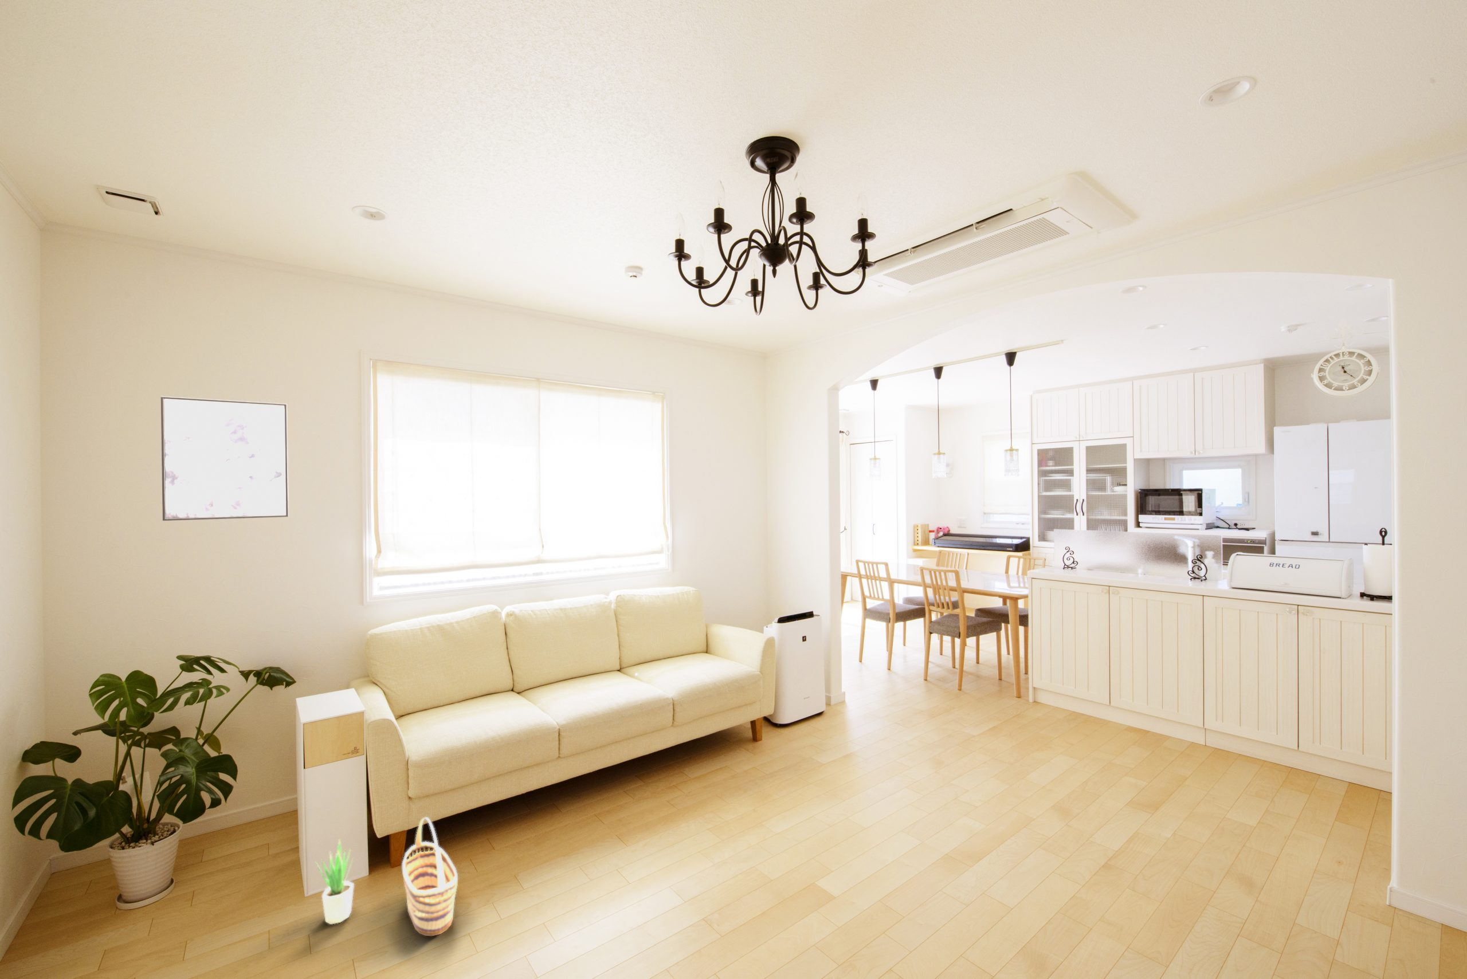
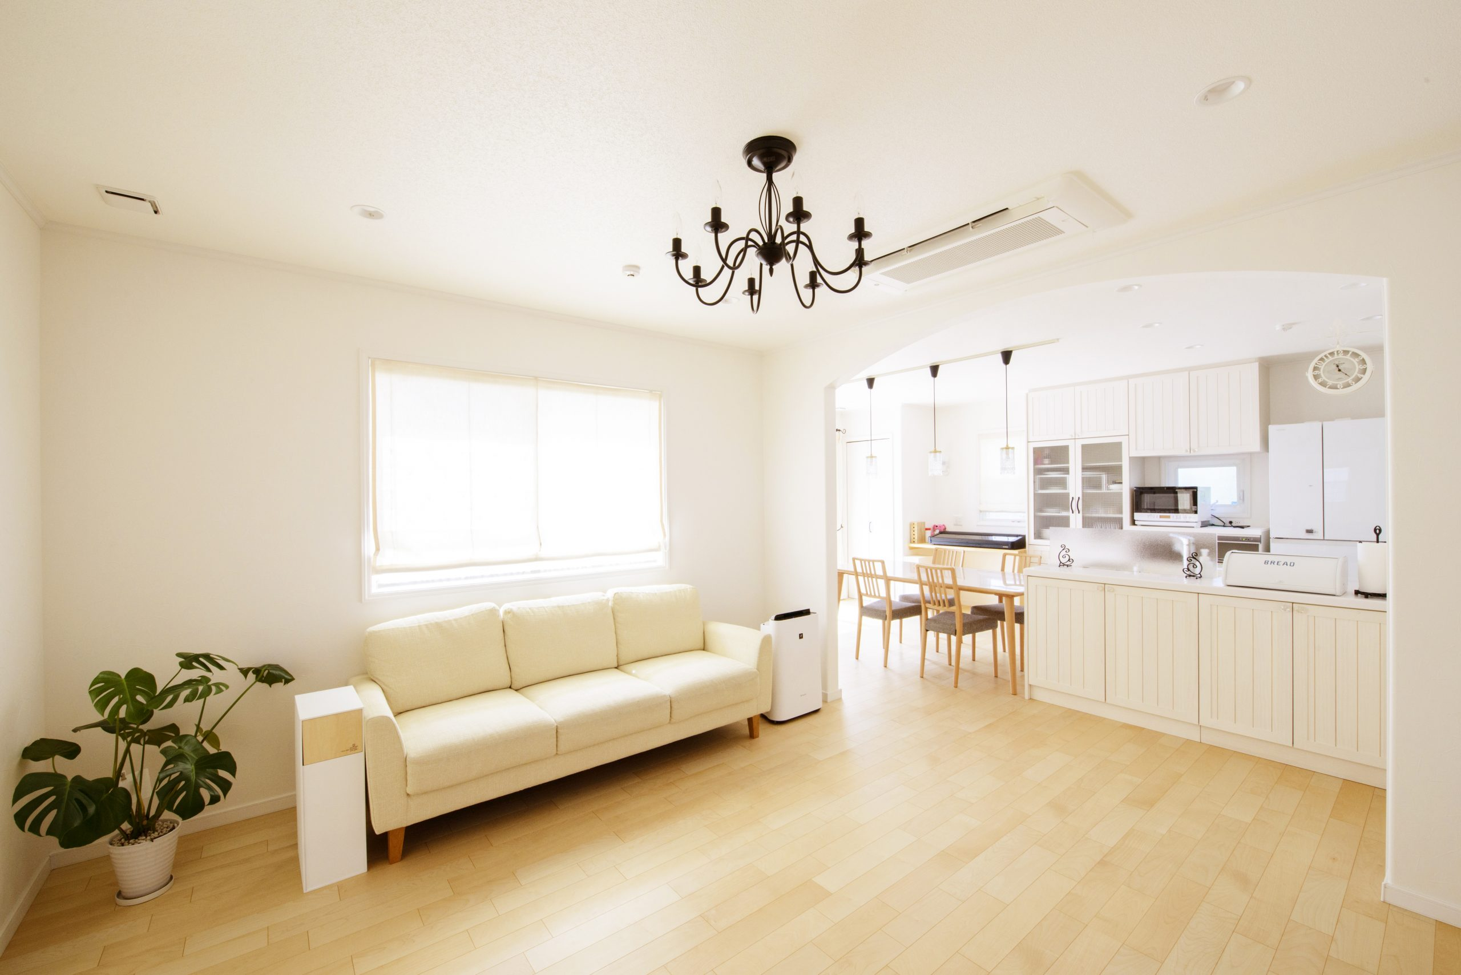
- potted plant [315,838,354,925]
- wall art [161,396,290,521]
- basket [401,816,458,936]
